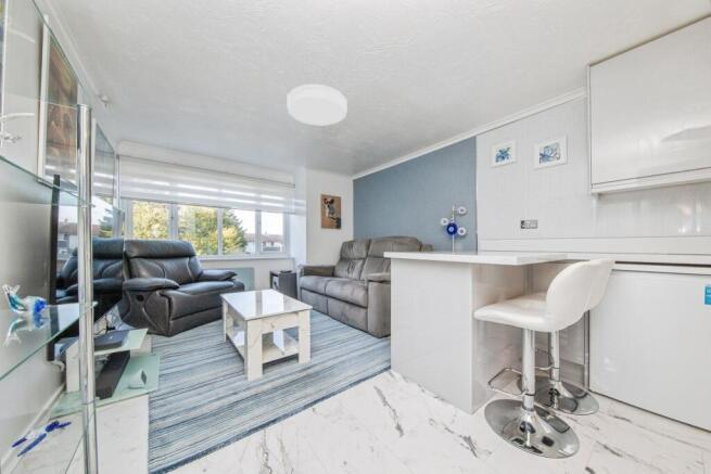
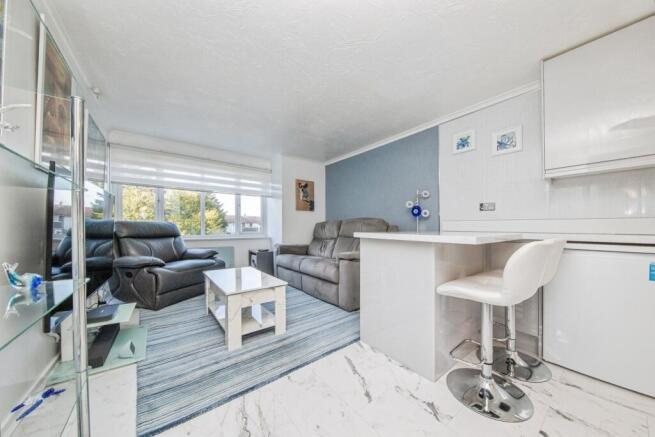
- ceiling light [287,84,347,126]
